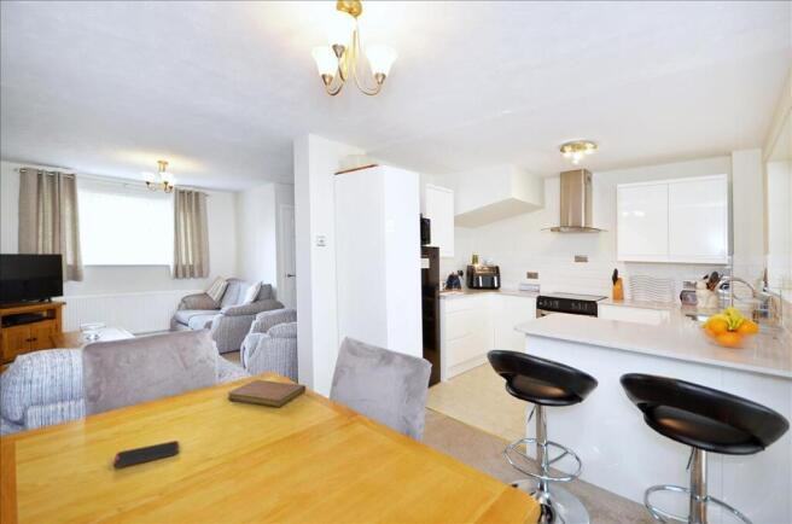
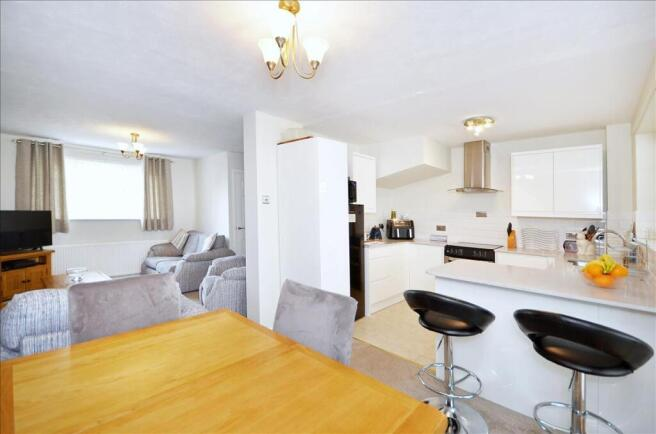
- notebook [227,379,307,408]
- smartphone [112,439,180,468]
